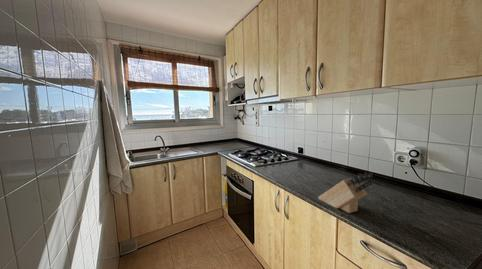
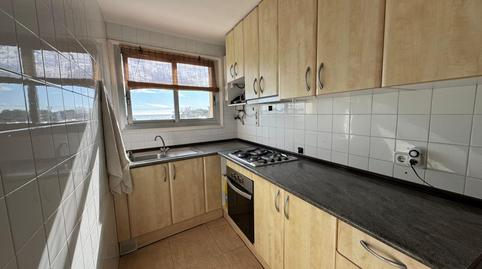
- knife block [317,171,373,214]
